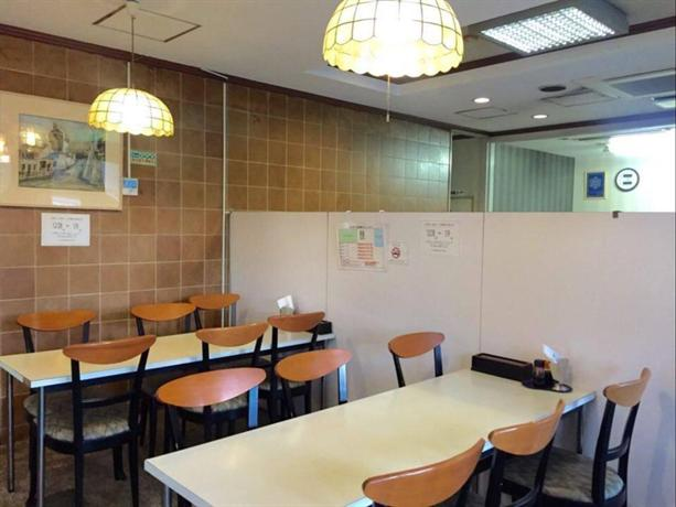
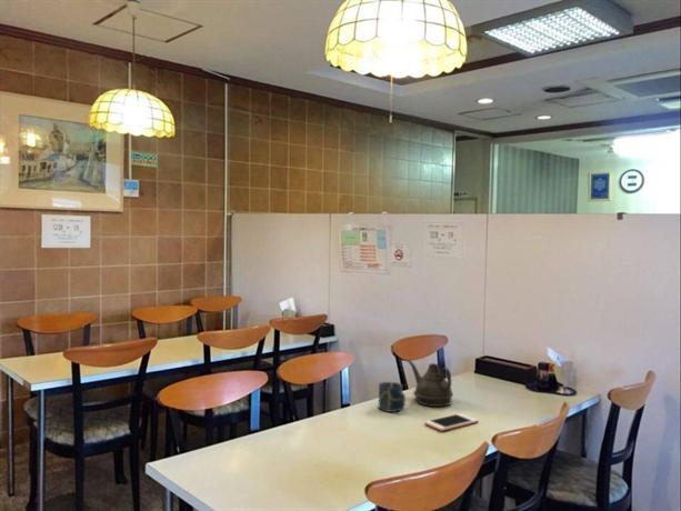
+ cell phone [423,412,479,432]
+ cup [378,381,407,413]
+ teapot [407,359,454,408]
